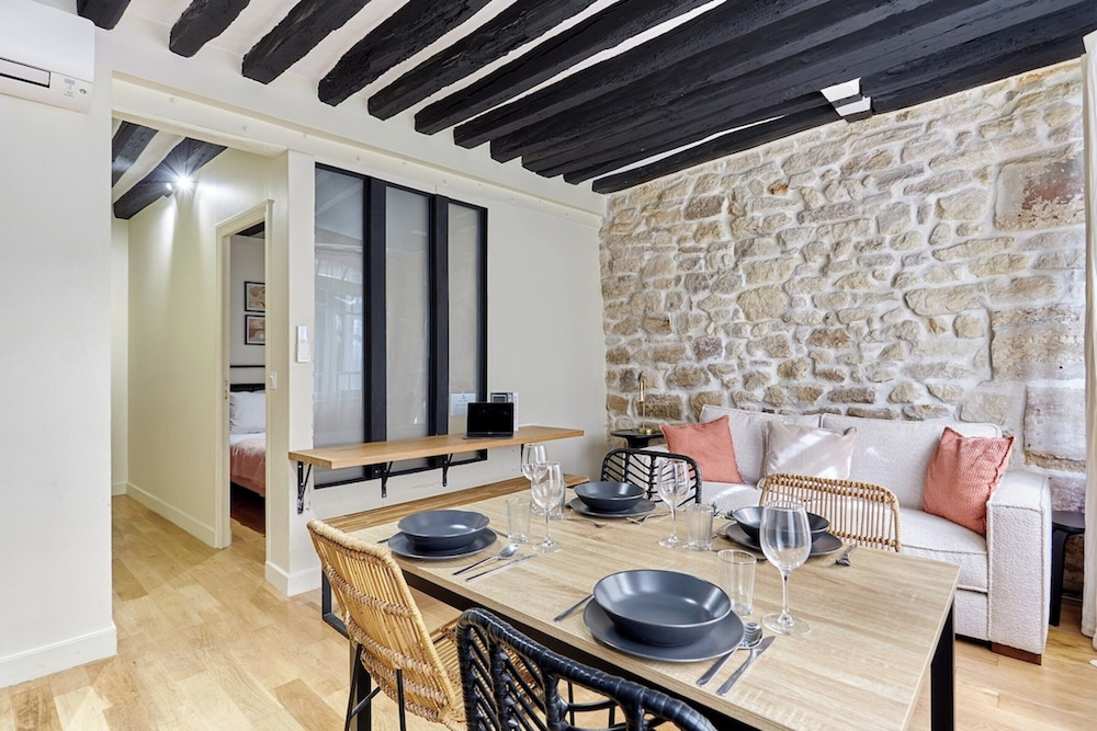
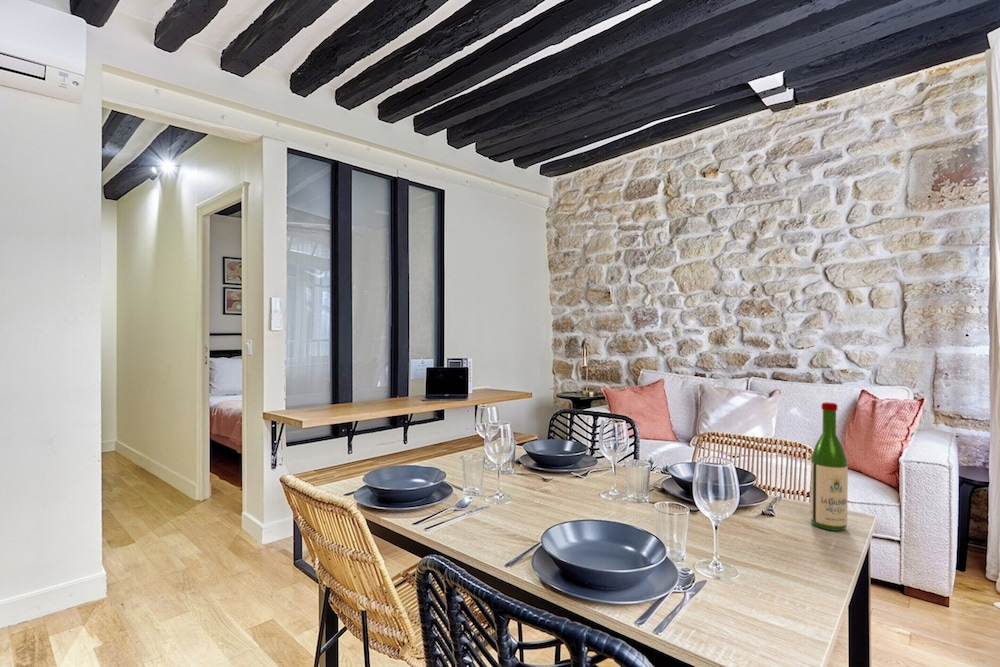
+ wine bottle [809,401,849,532]
